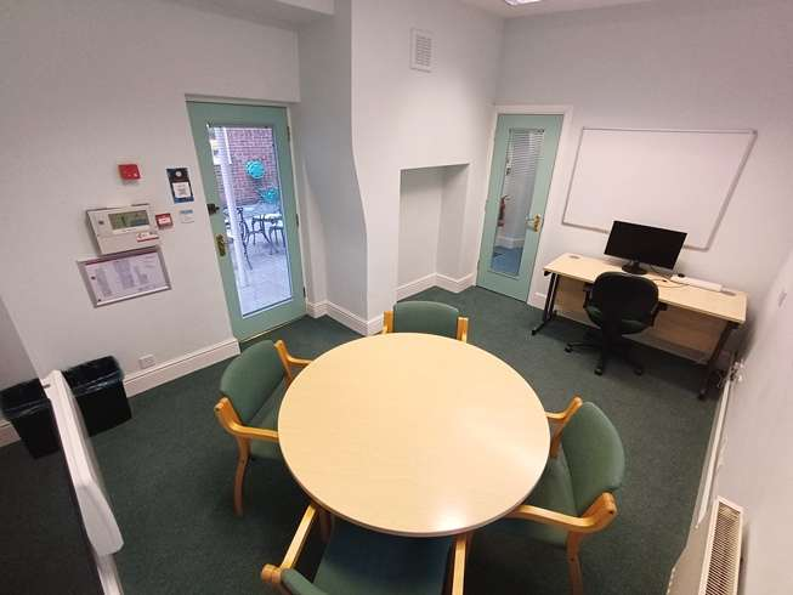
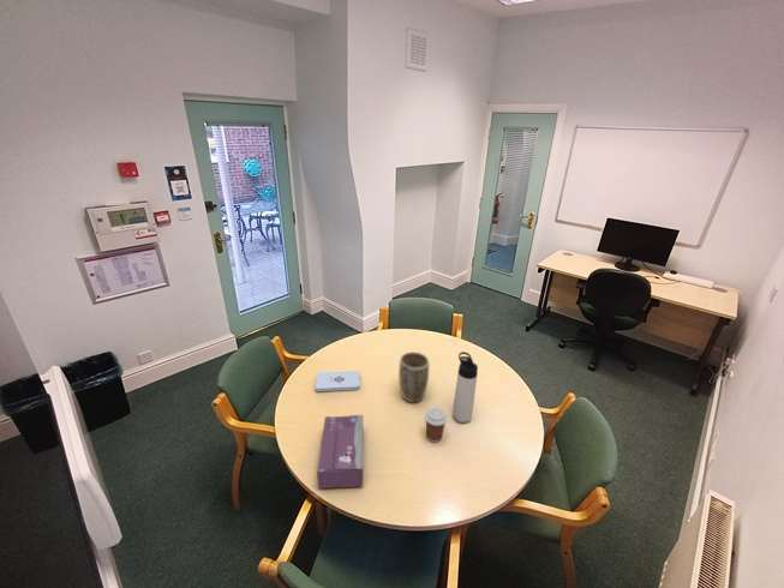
+ coffee cup [424,406,449,443]
+ plant pot [397,350,430,403]
+ thermos bottle [451,350,479,424]
+ notepad [313,370,361,392]
+ tissue box [316,414,364,490]
